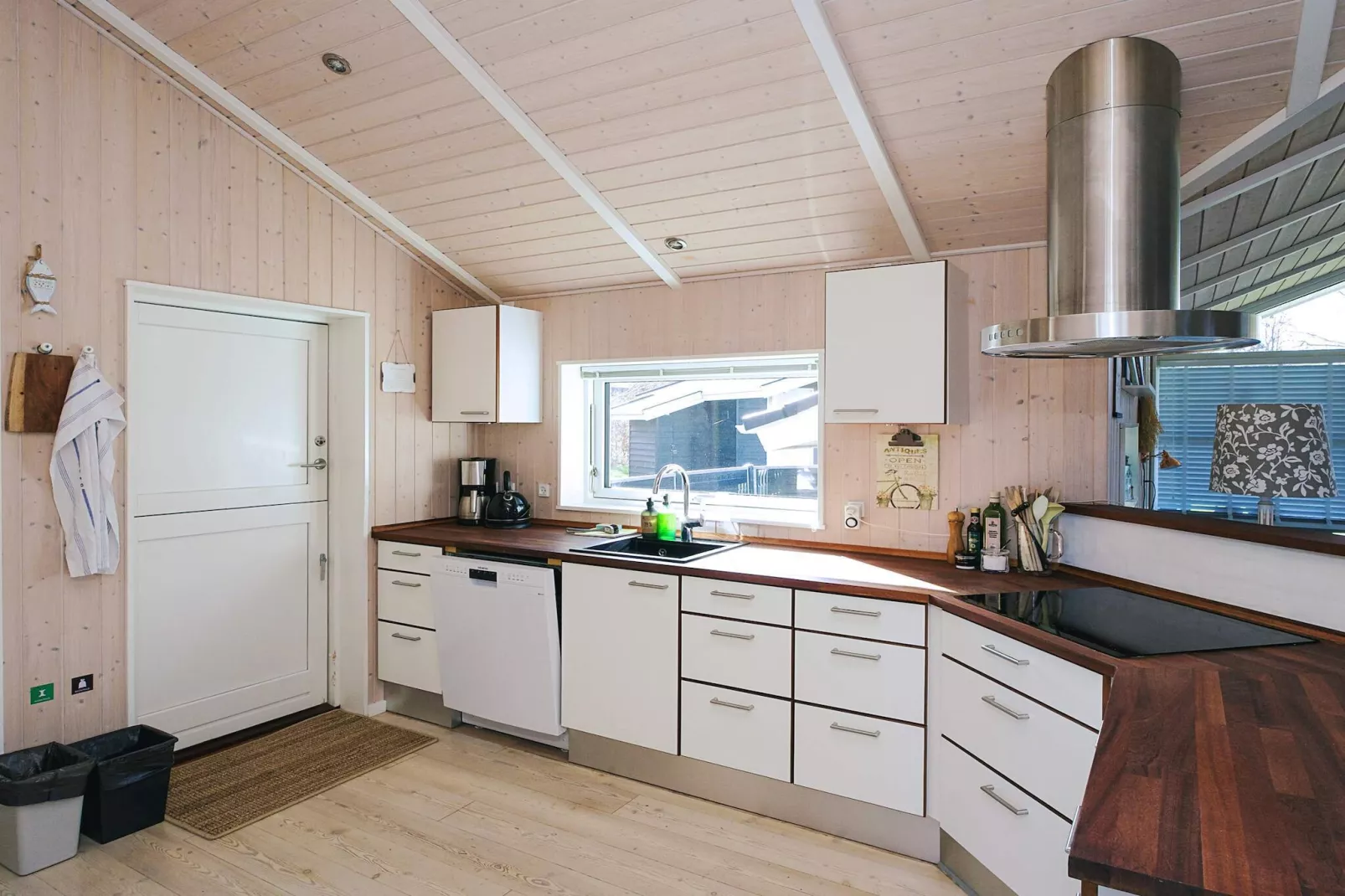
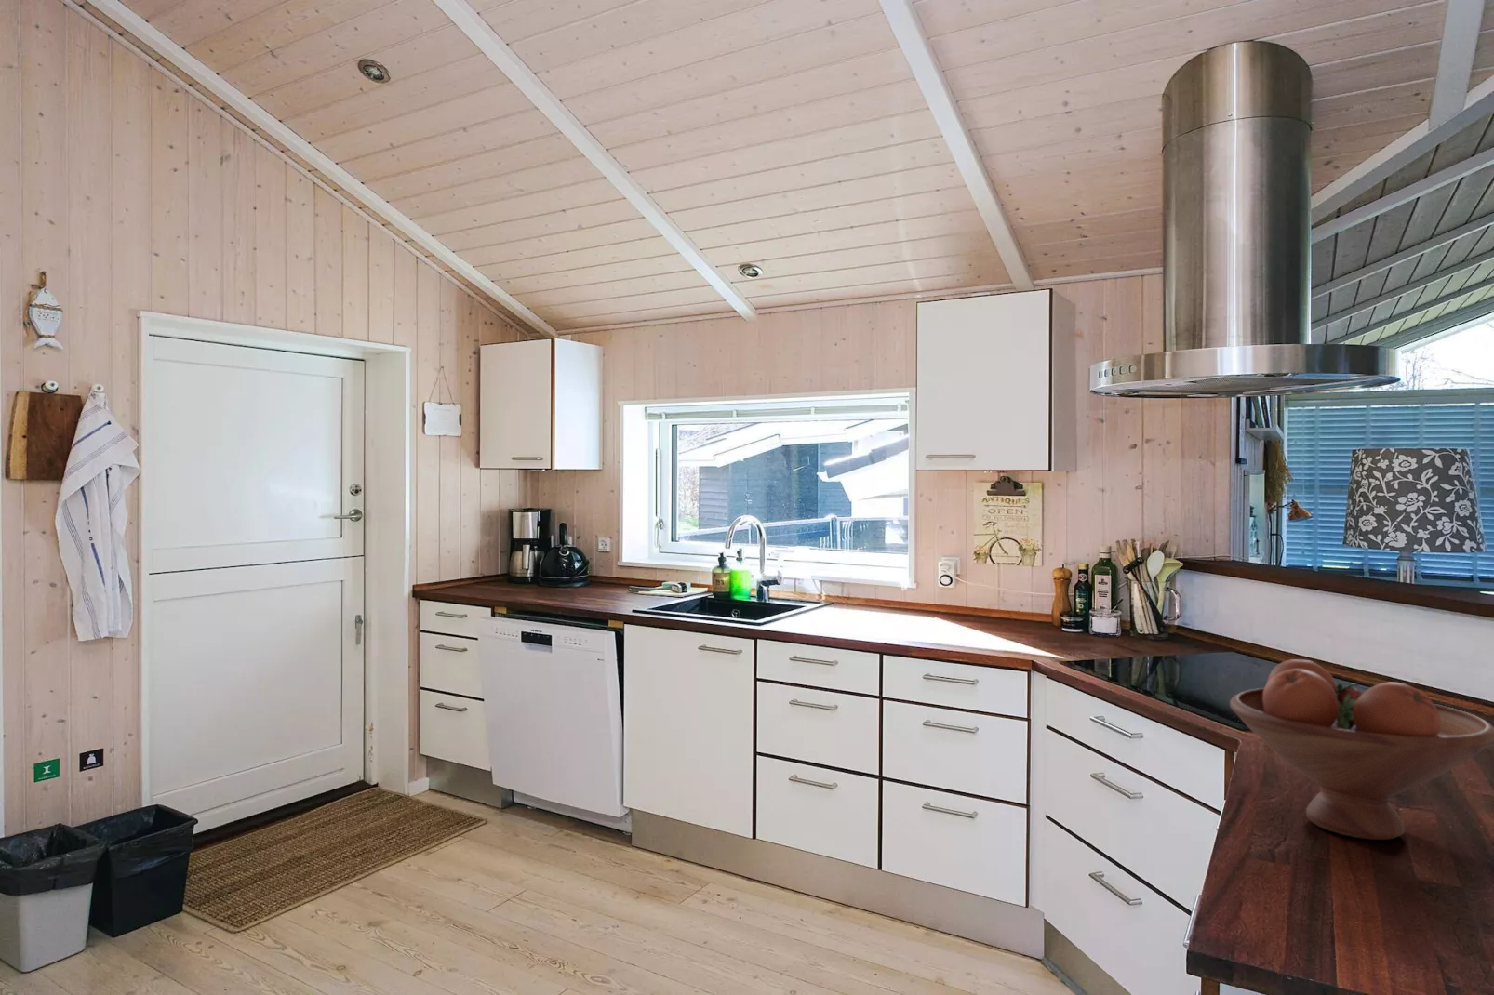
+ fruit bowl [1229,659,1494,841]
